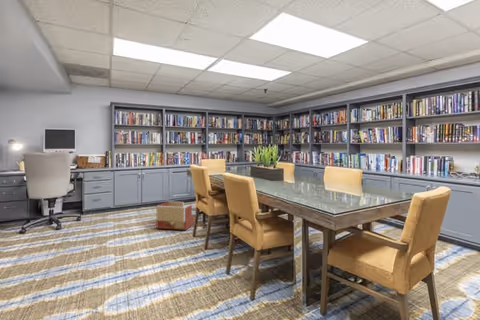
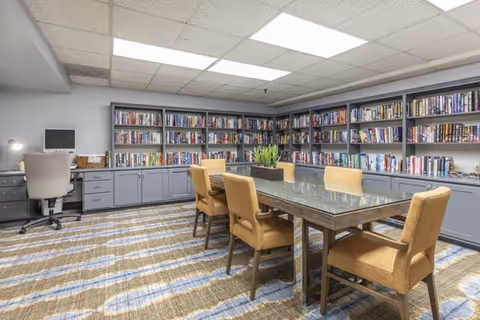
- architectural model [156,201,195,231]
